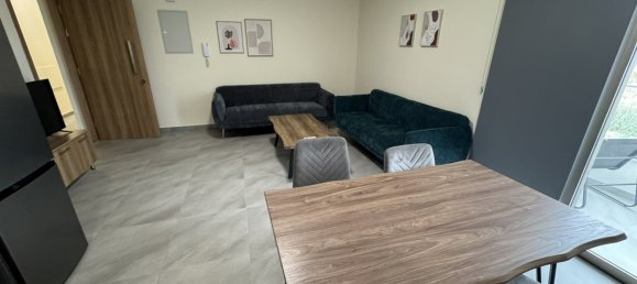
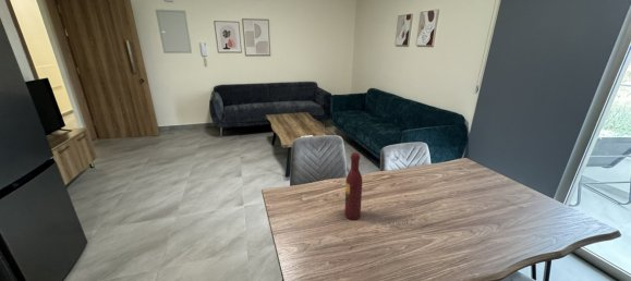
+ wine bottle [343,151,363,221]
